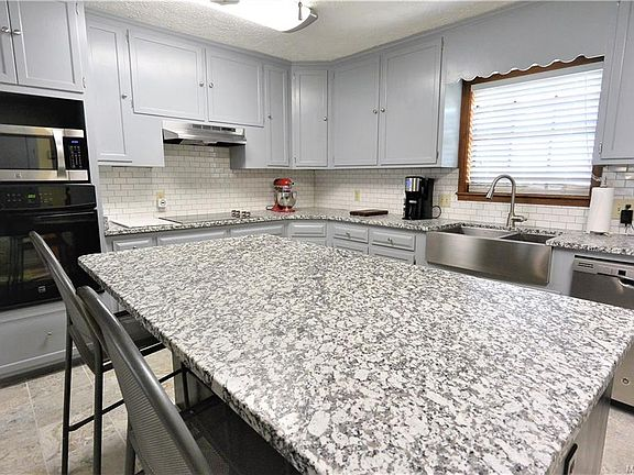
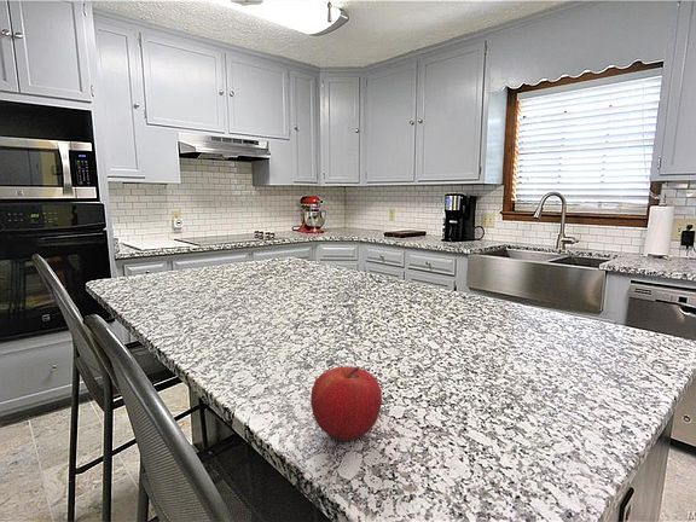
+ fruit [309,365,383,442]
